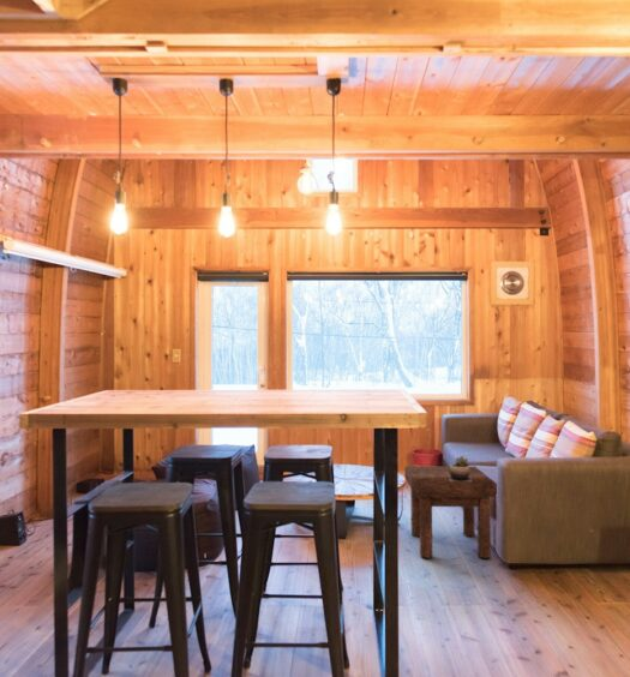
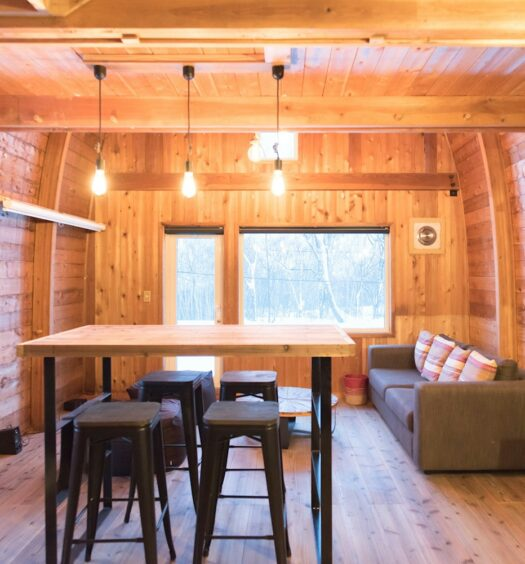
- stool [403,466,498,559]
- succulent plant [449,454,472,483]
